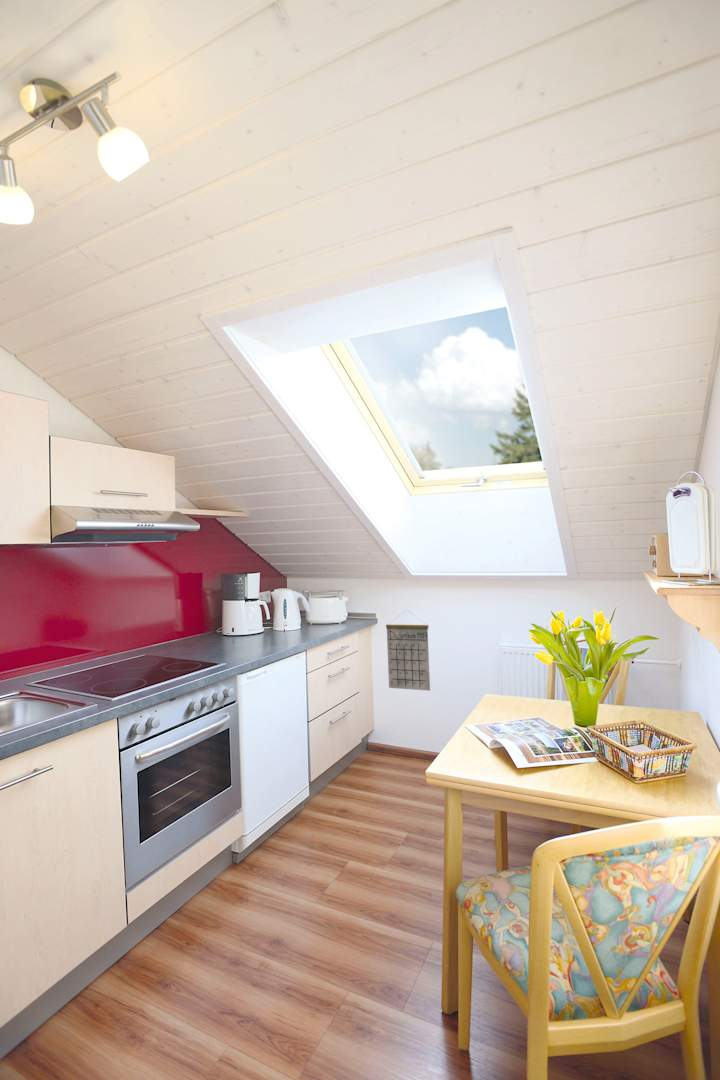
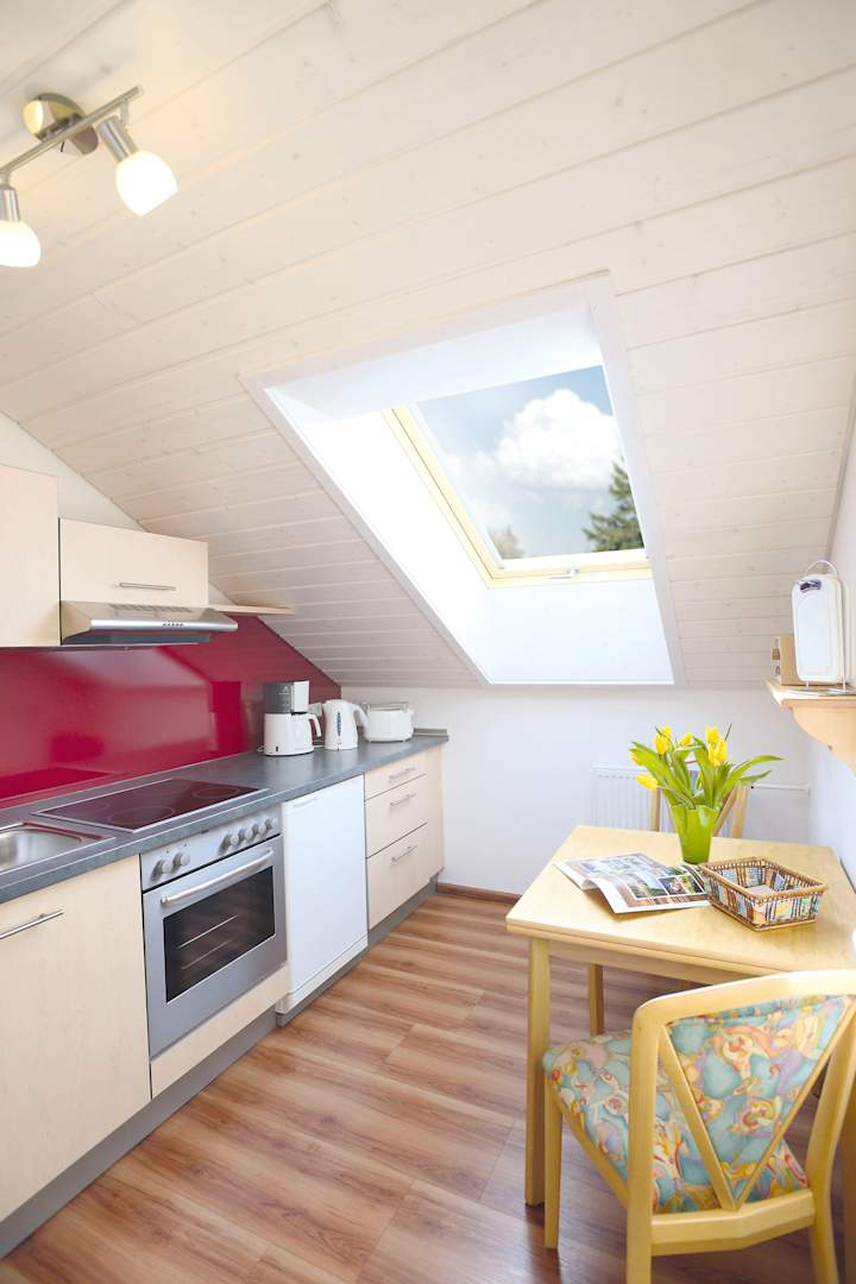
- calendar [385,610,431,692]
